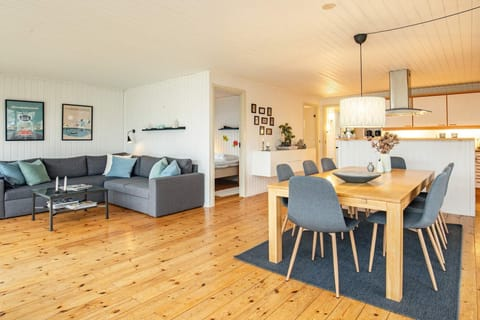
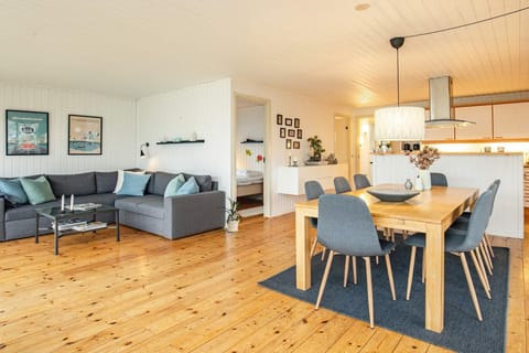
+ house plant [215,196,244,233]
